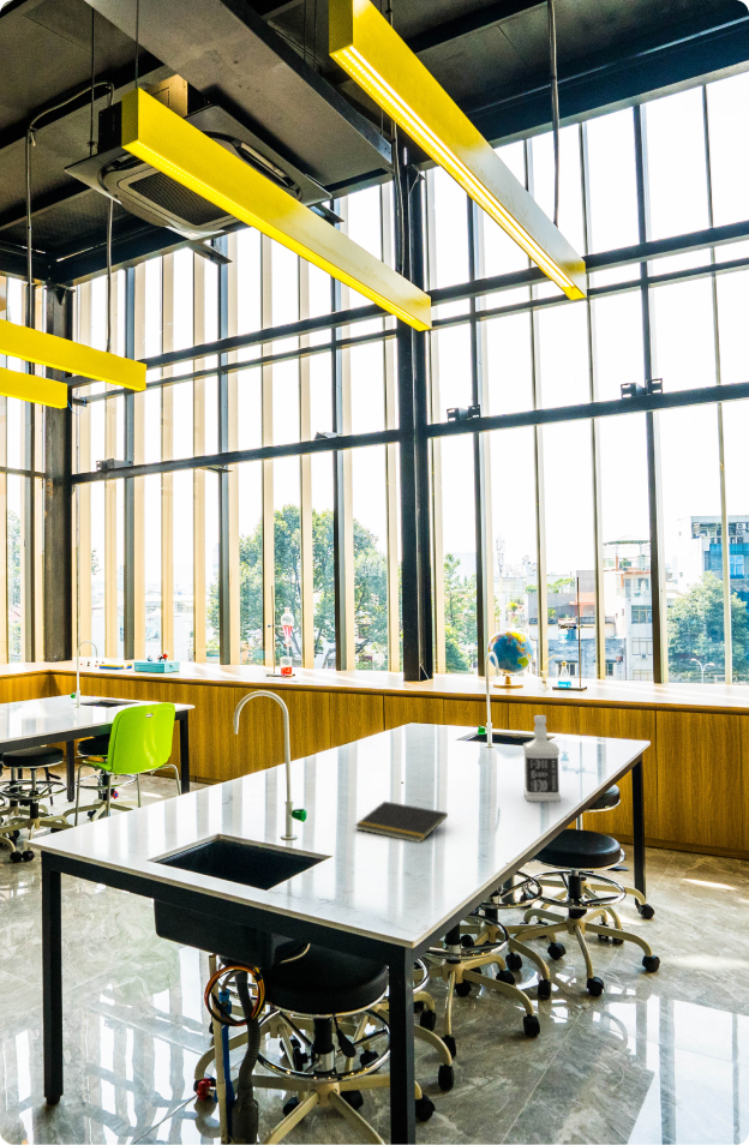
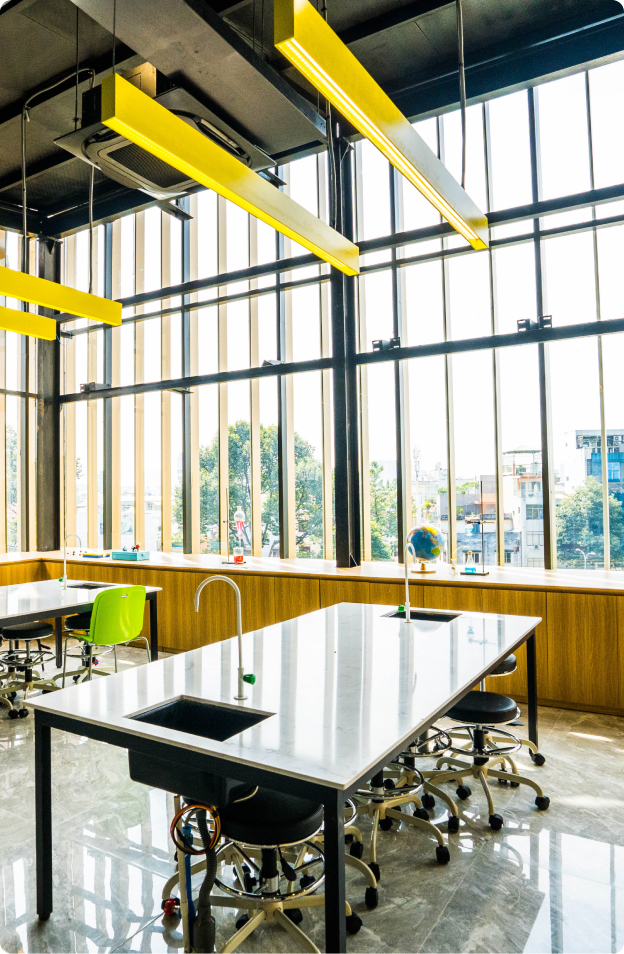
- bottle [522,714,562,803]
- notepad [354,801,449,844]
